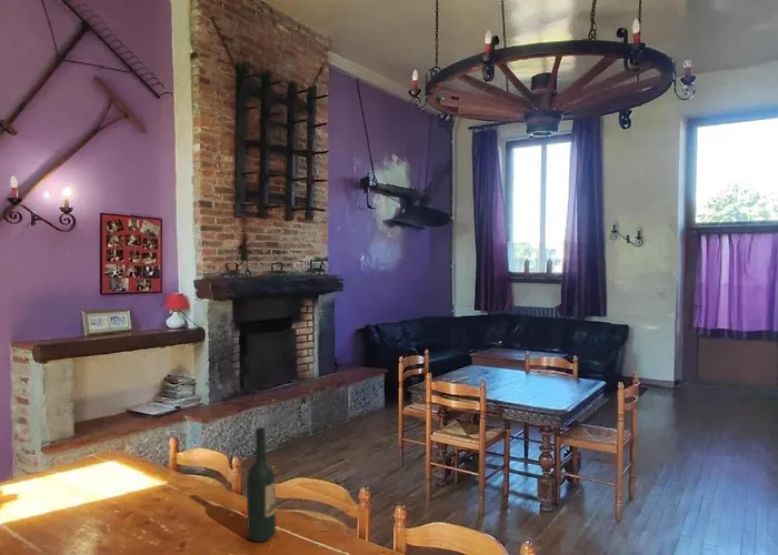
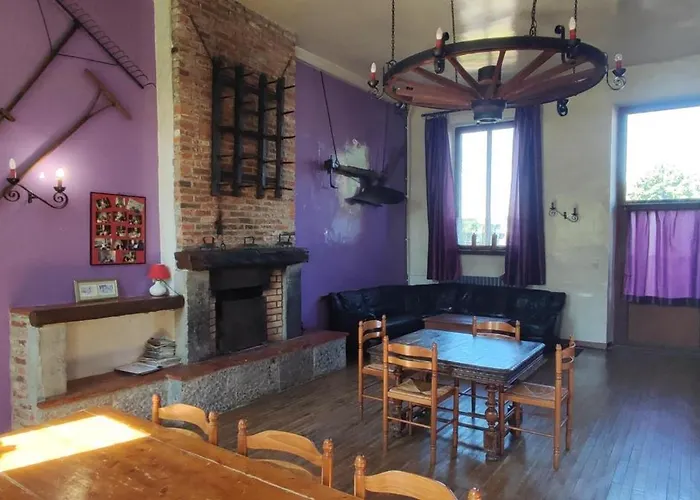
- wine bottle [246,426,277,543]
